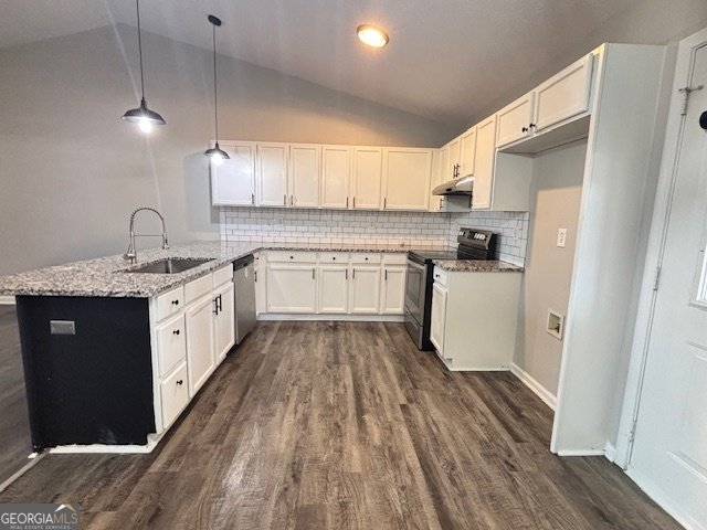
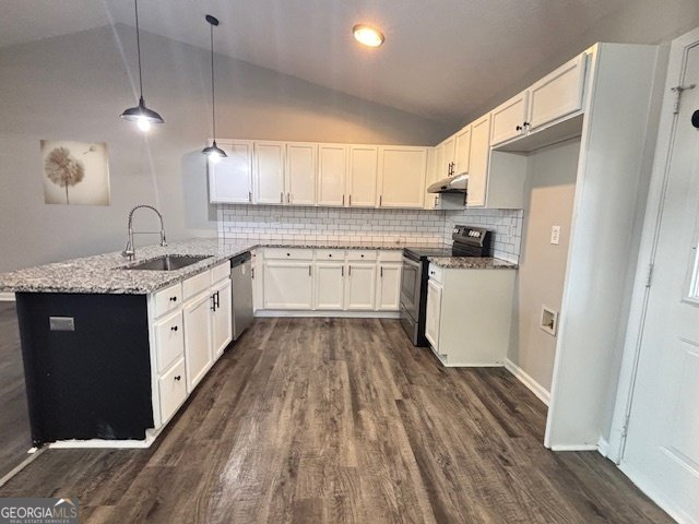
+ wall art [39,139,112,207]
